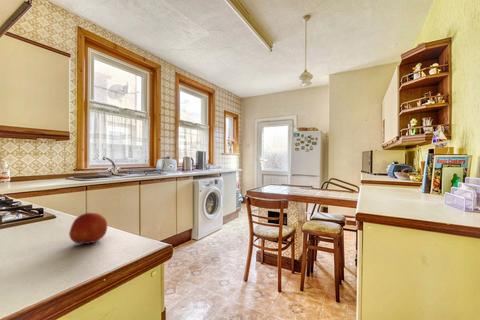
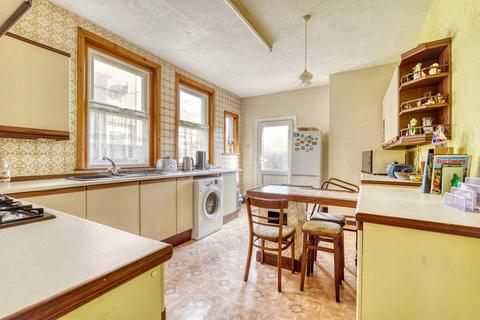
- fruit [68,212,108,246]
